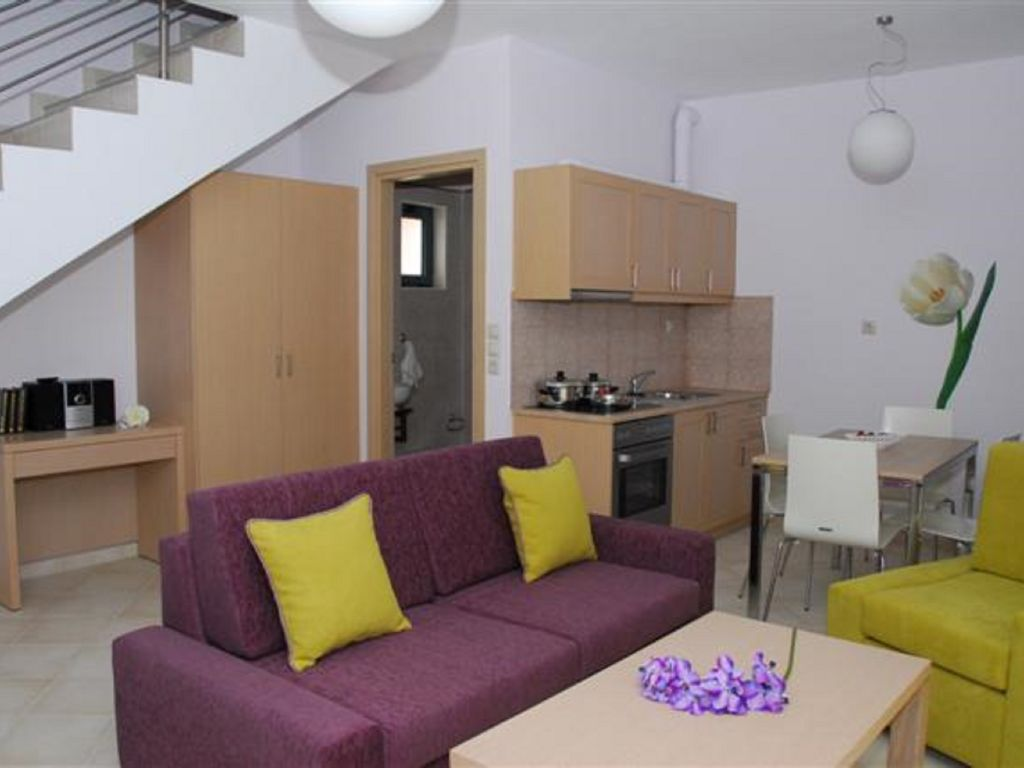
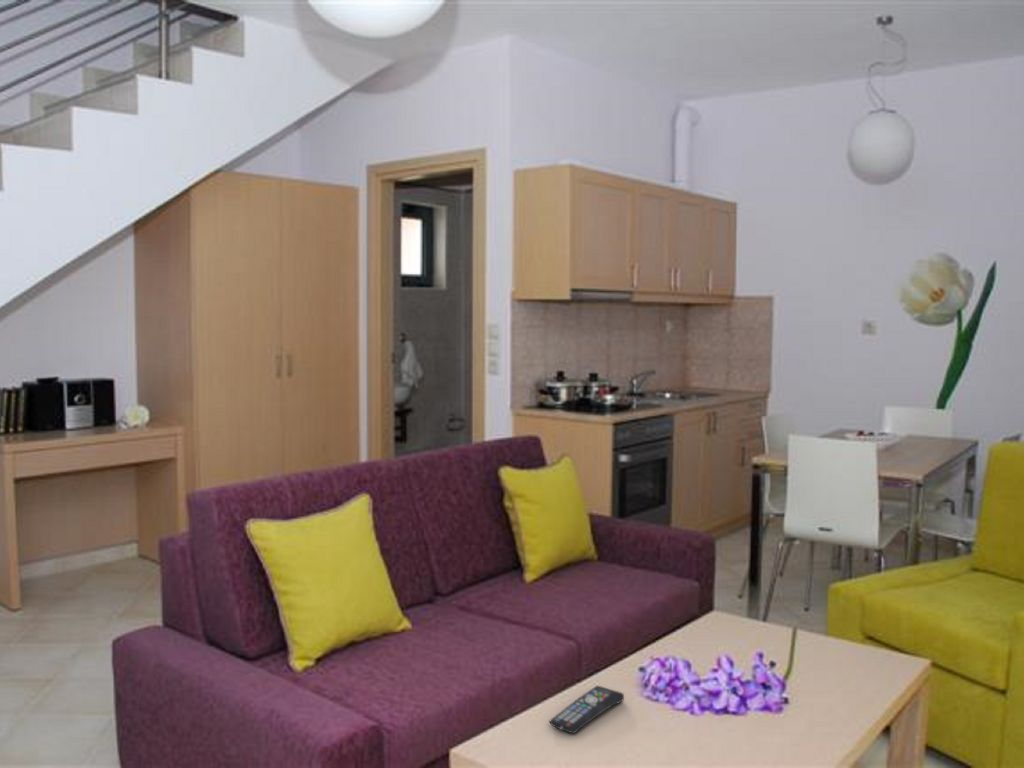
+ remote control [548,685,625,734]
